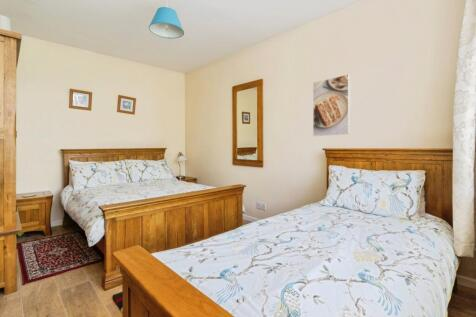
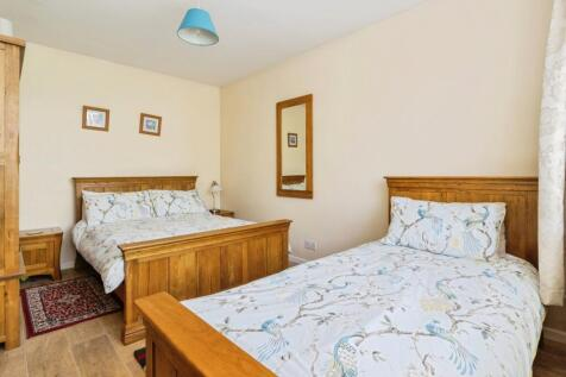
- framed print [312,73,351,137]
